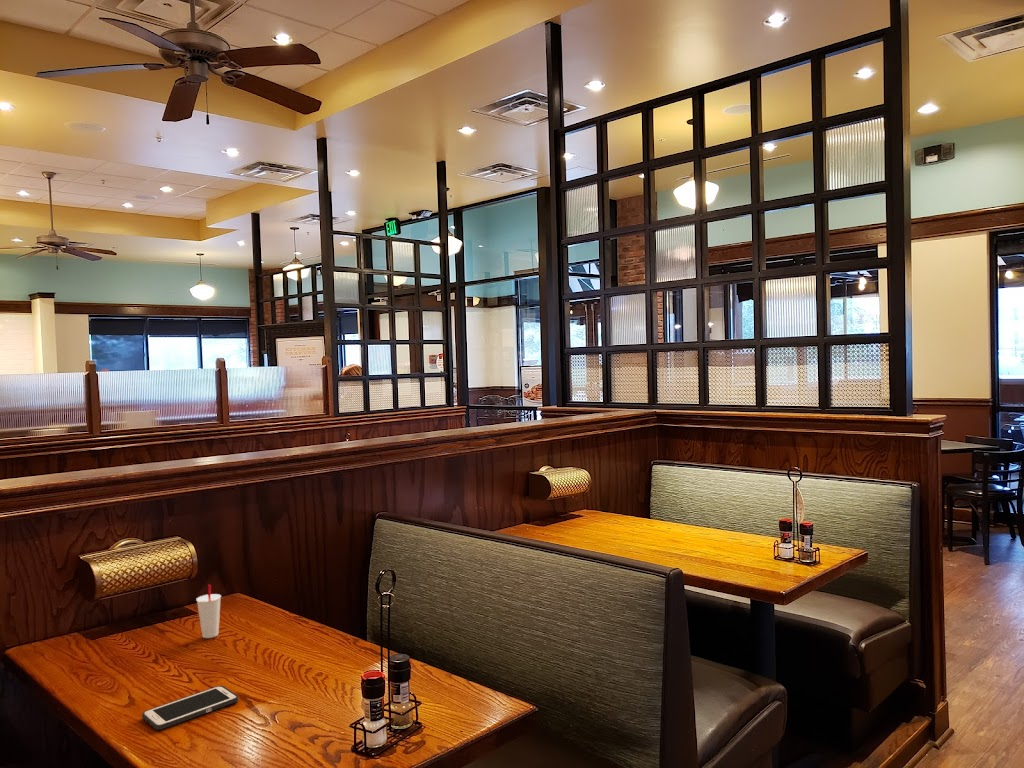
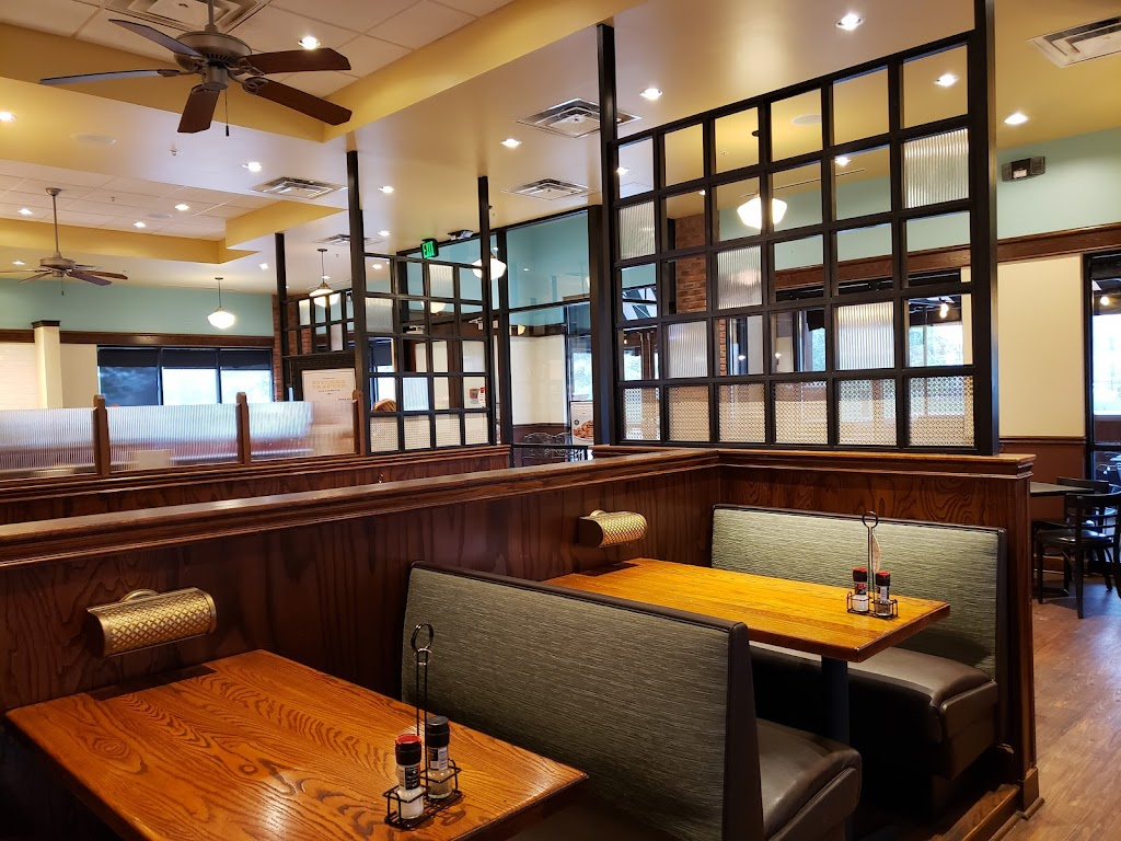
- cup [195,583,222,639]
- cell phone [141,685,239,731]
